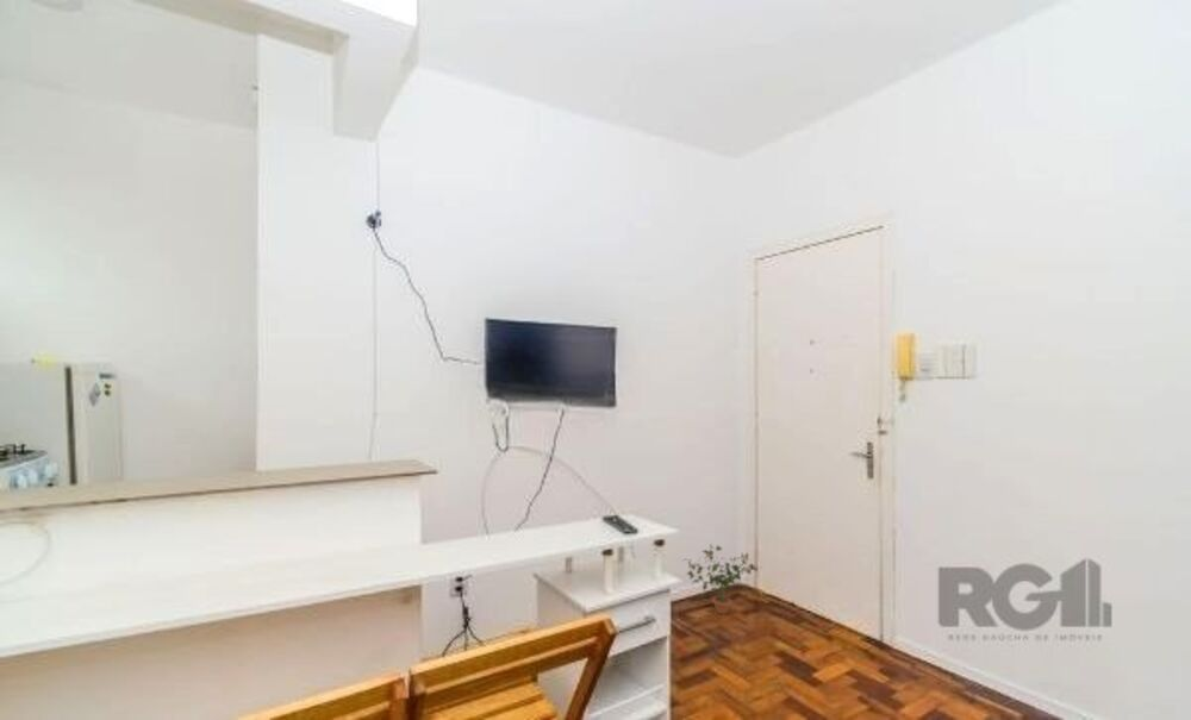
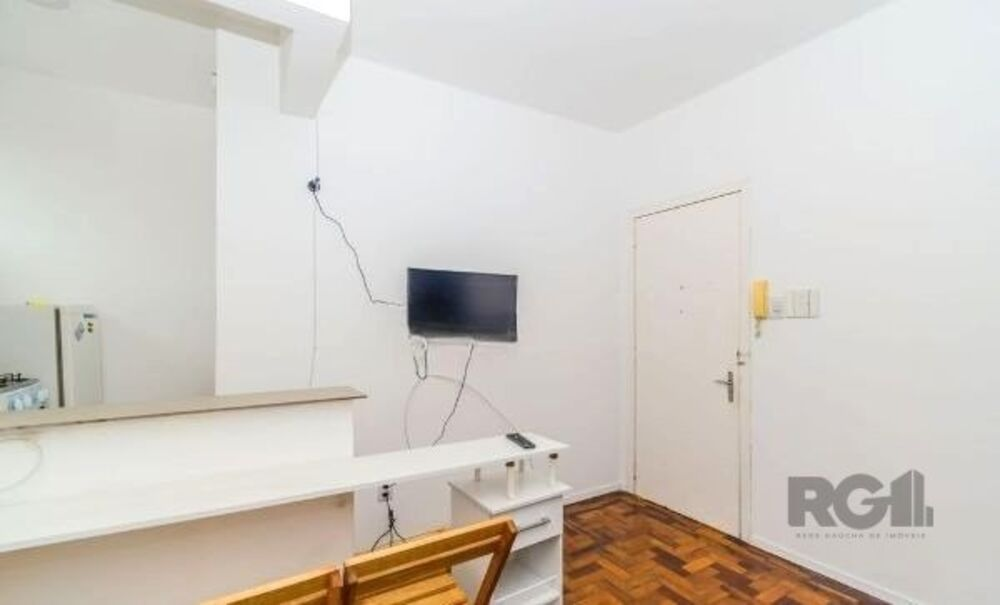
- potted plant [682,543,757,615]
